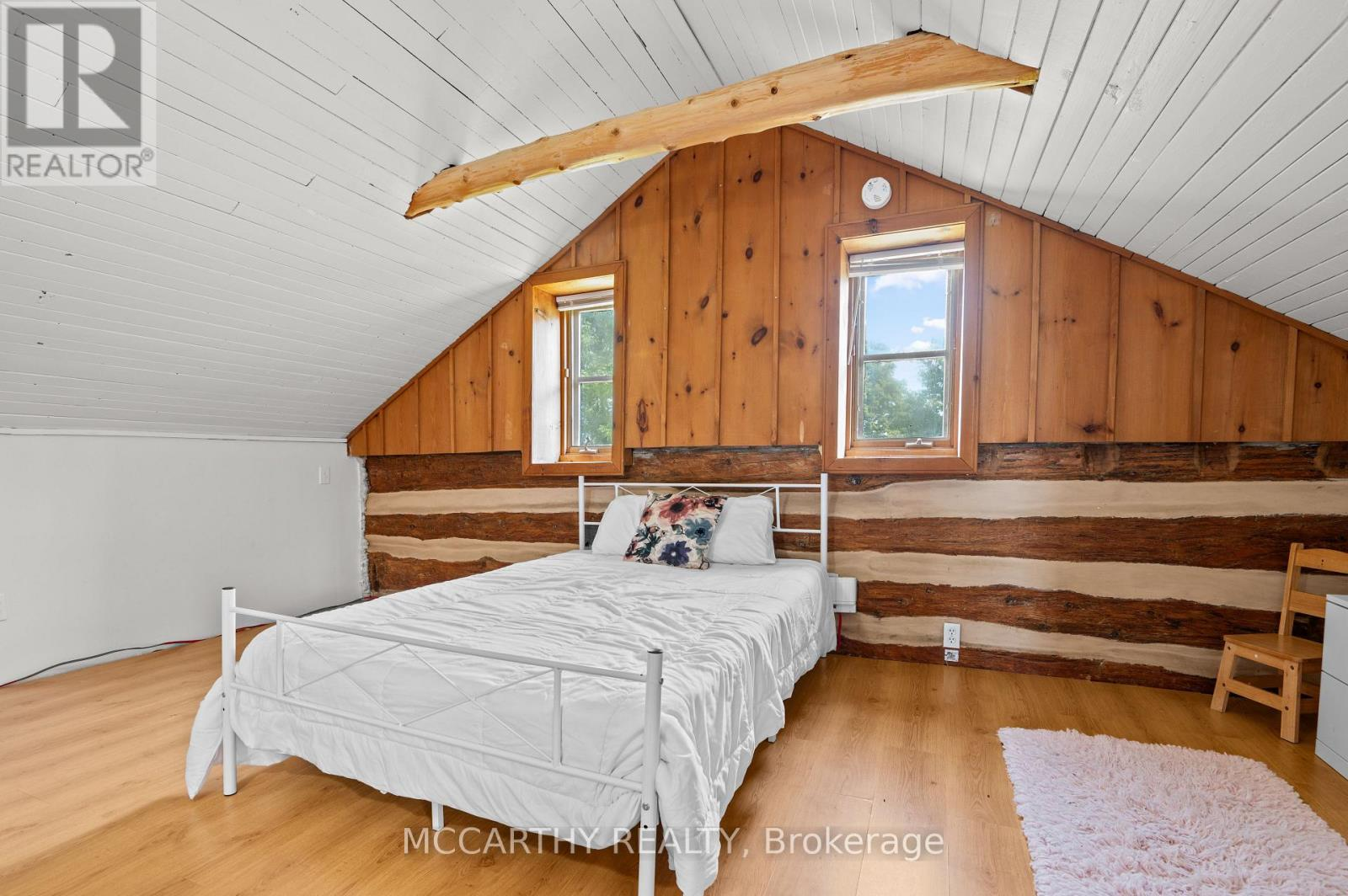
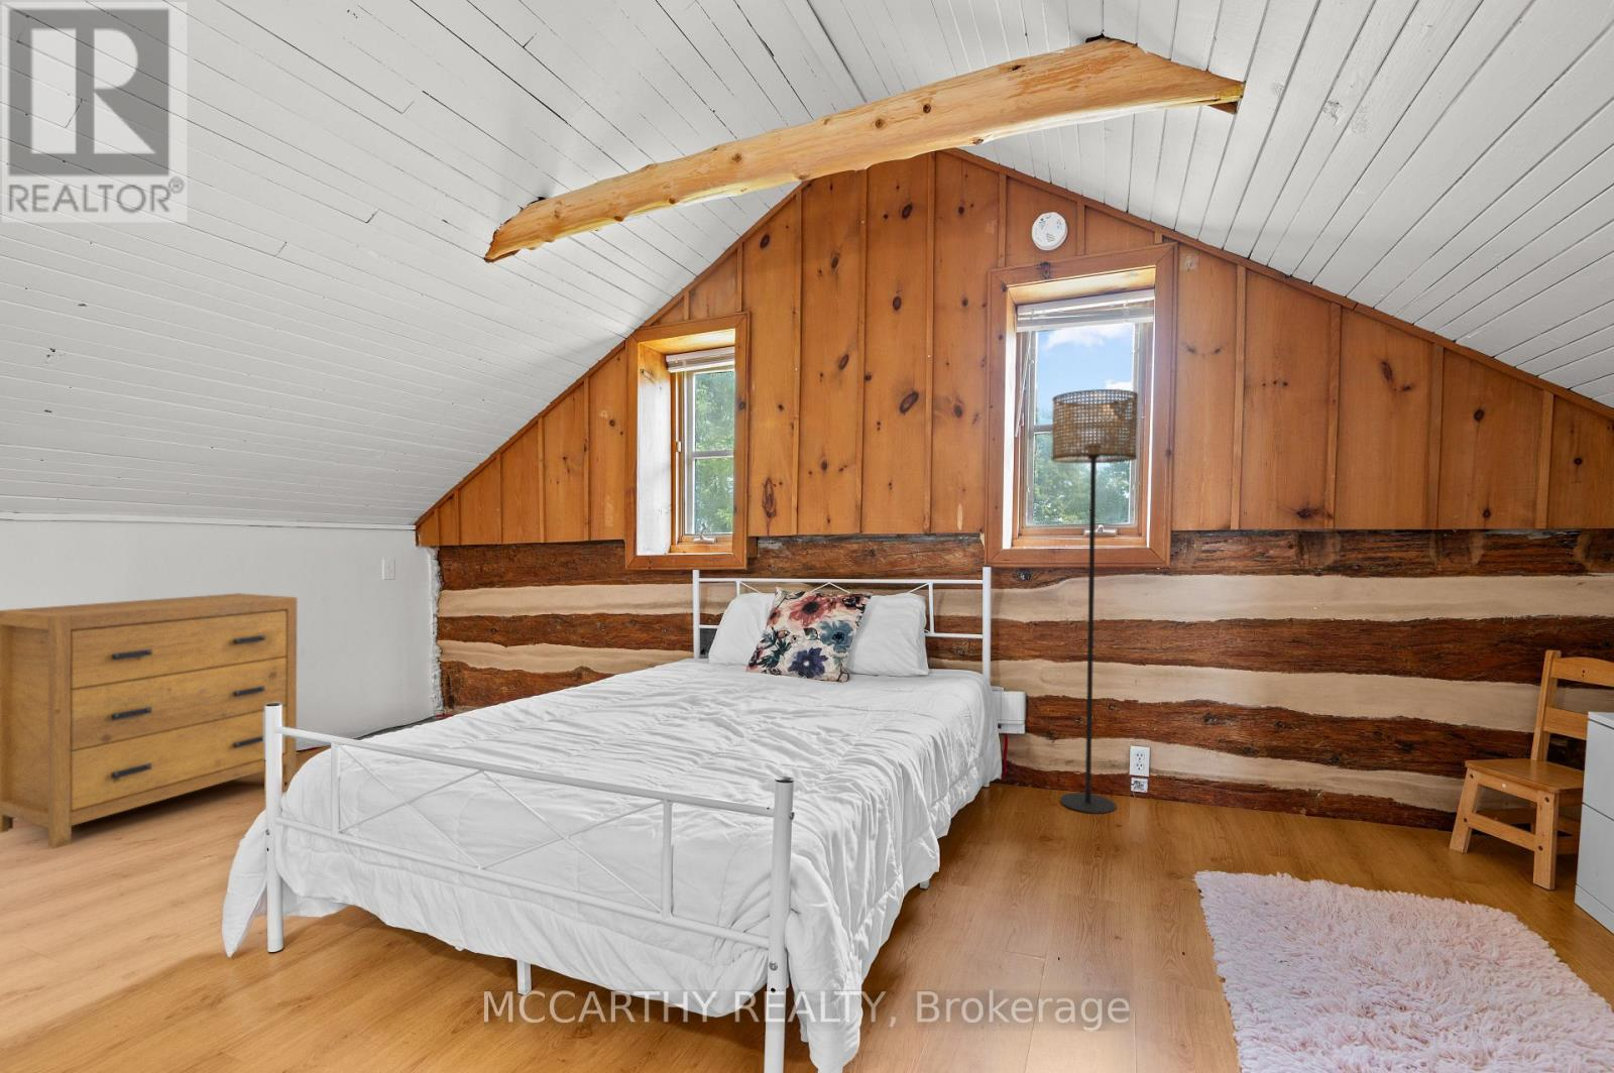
+ floor lamp [1051,388,1139,814]
+ dresser [0,592,298,850]
